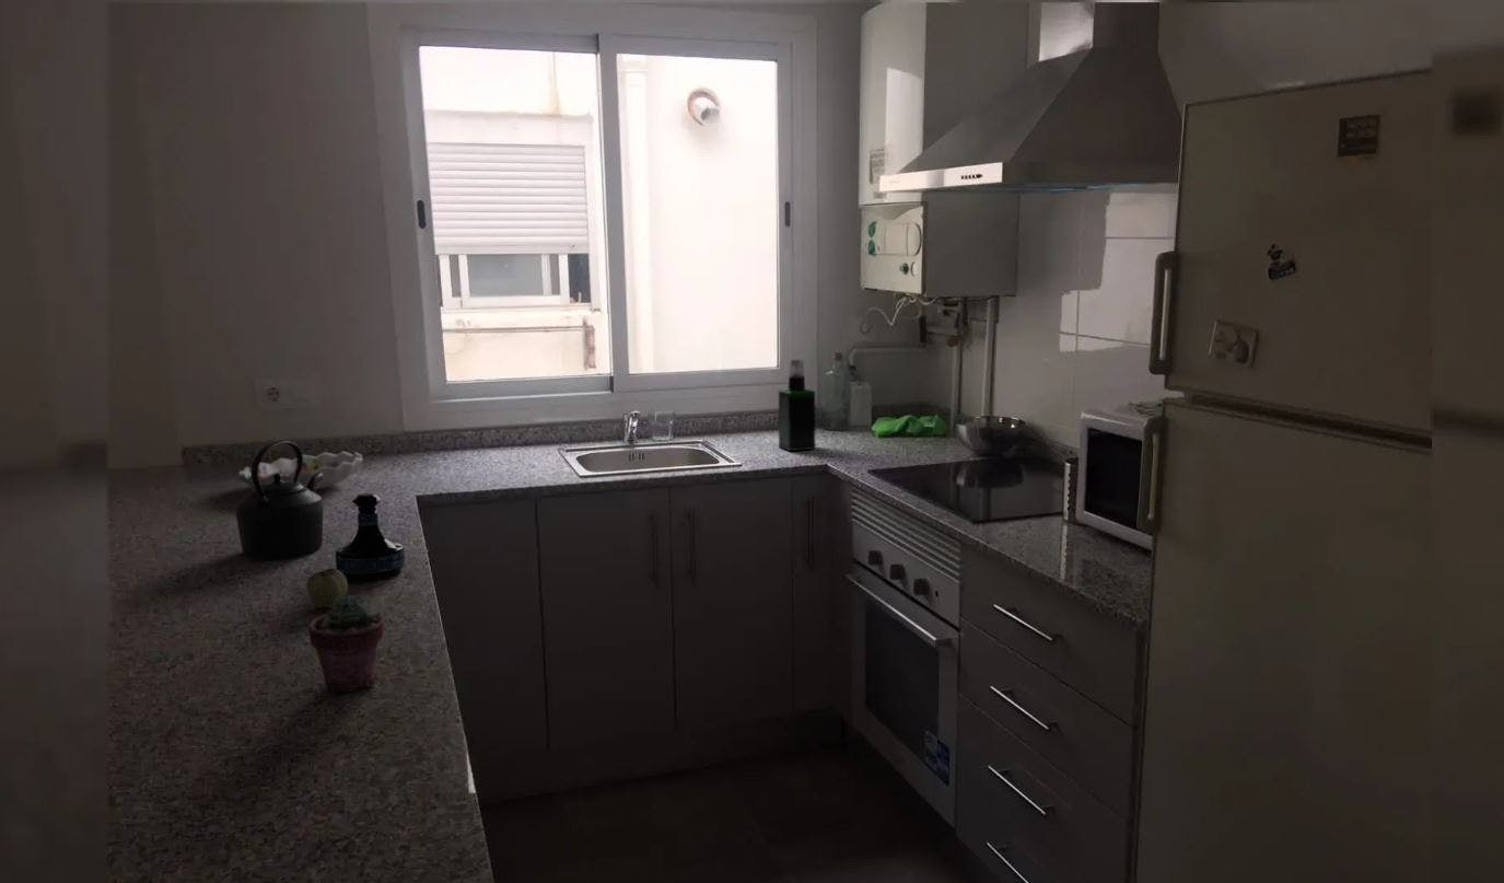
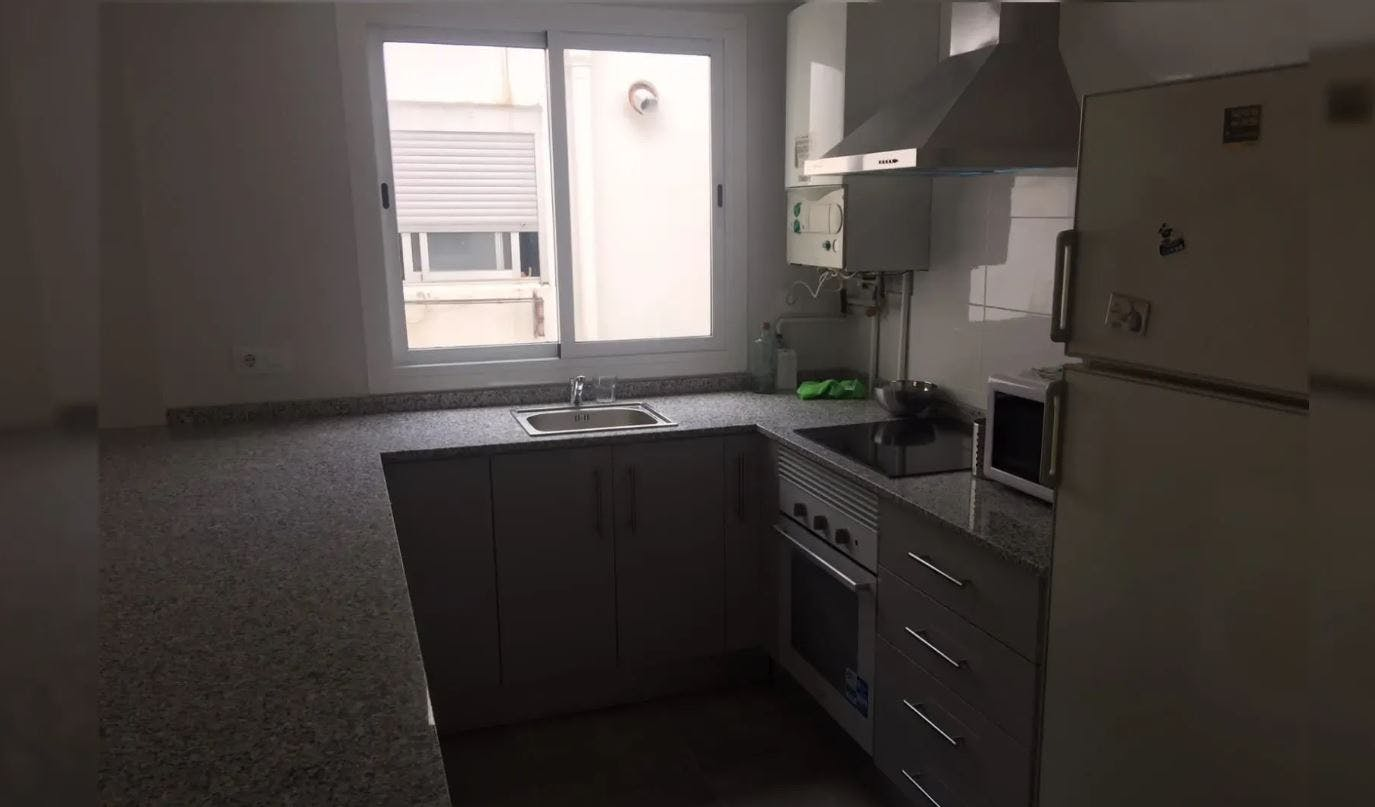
- decorative bowl [237,451,363,490]
- tequila bottle [335,492,406,581]
- apple [306,567,349,609]
- kettle [235,440,325,559]
- spray bottle [778,358,816,452]
- potted succulent [308,593,385,693]
